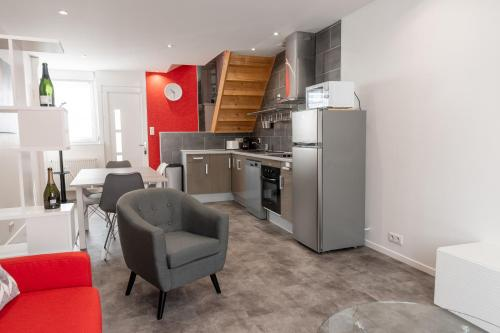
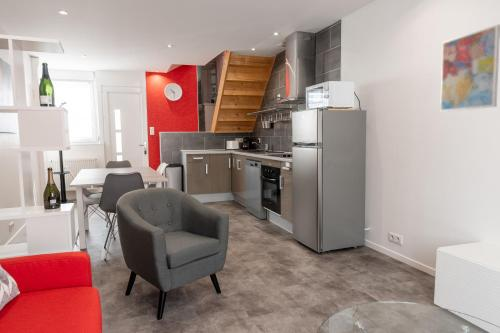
+ wall art [439,23,500,113]
